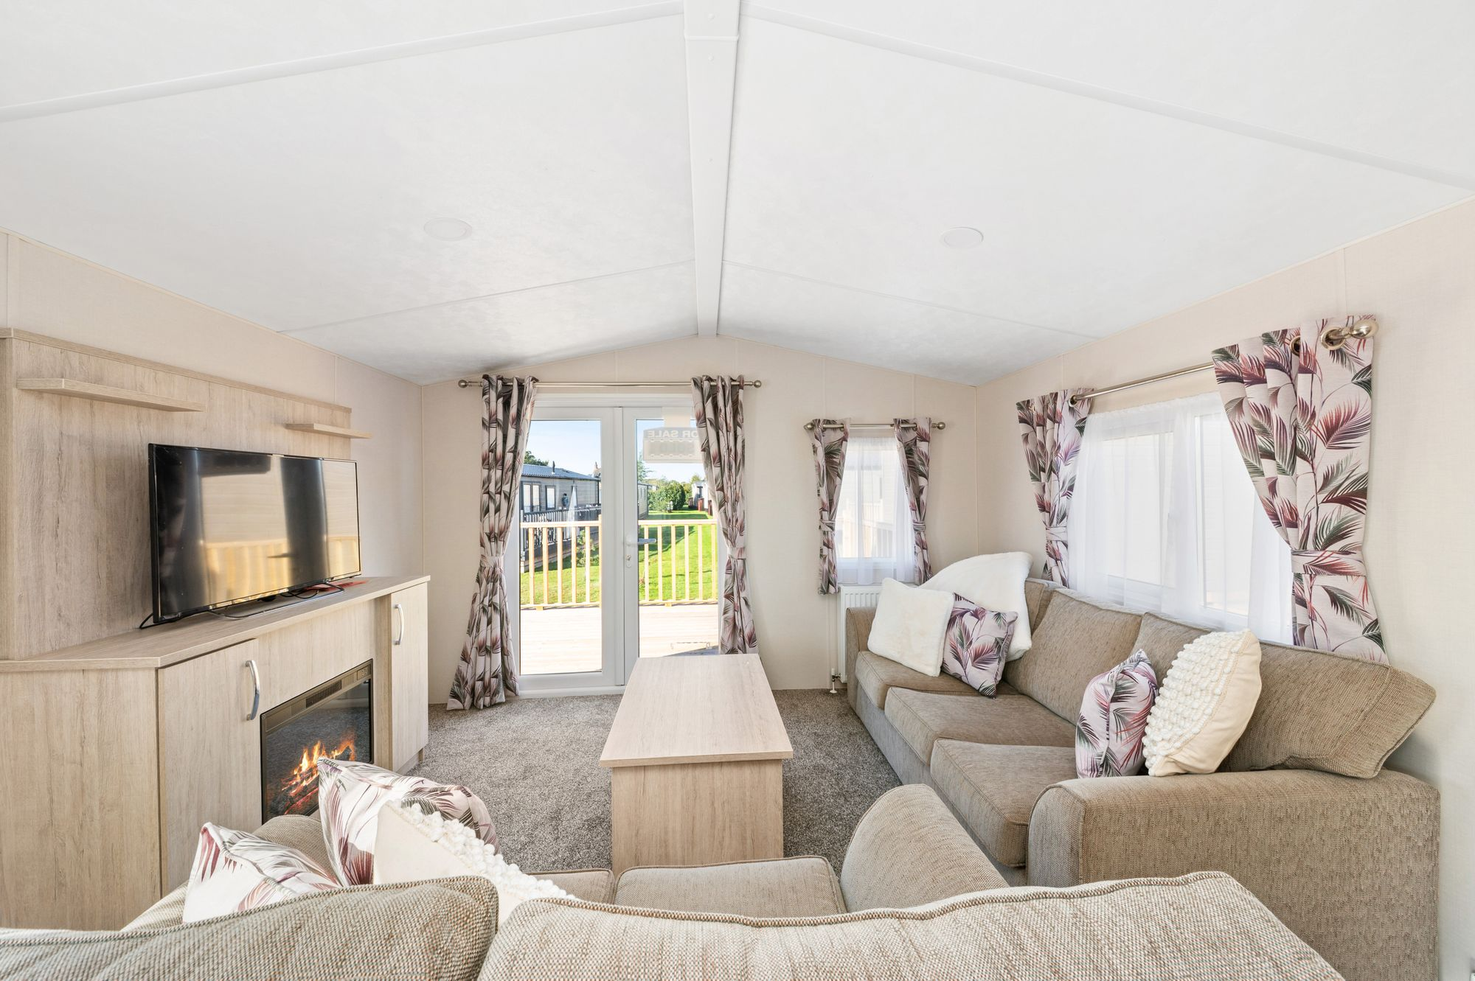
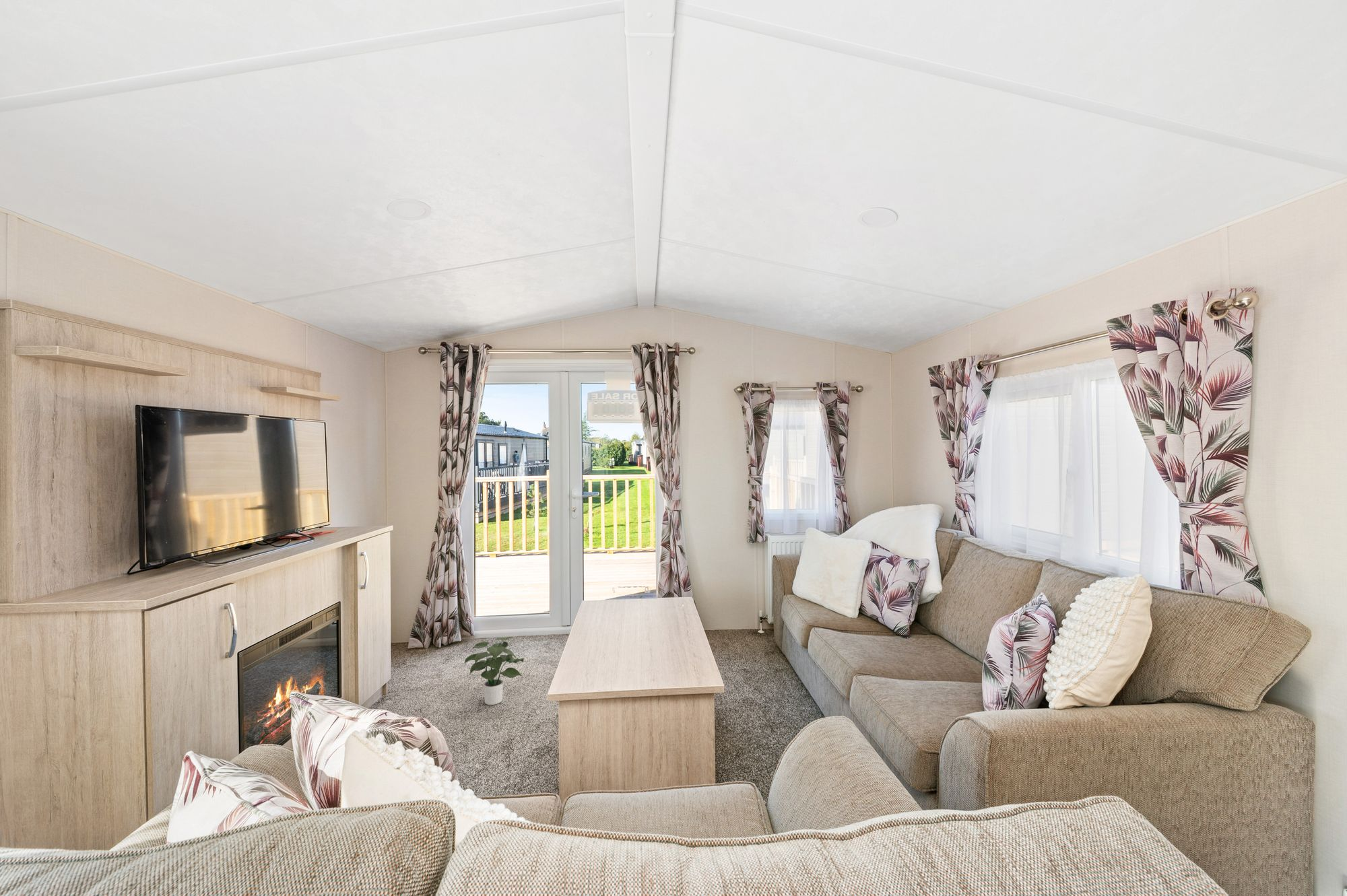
+ potted plant [463,636,525,705]
